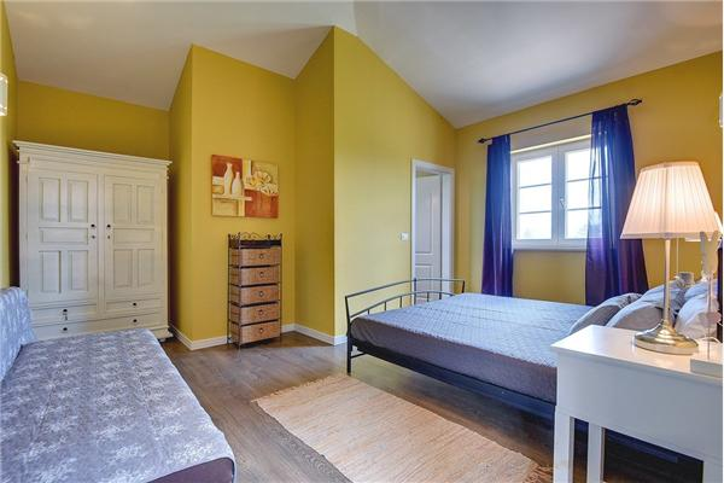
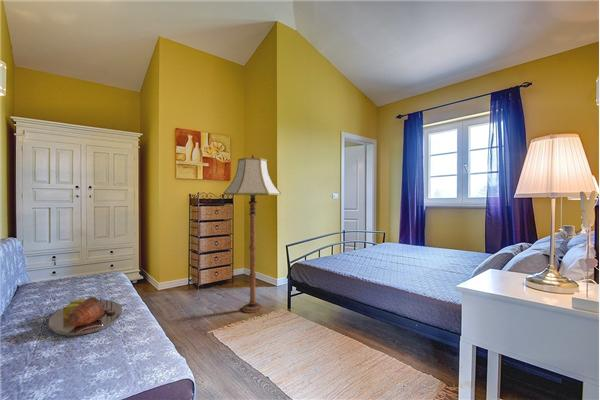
+ floor lamp [222,154,282,314]
+ serving tray [48,295,123,337]
